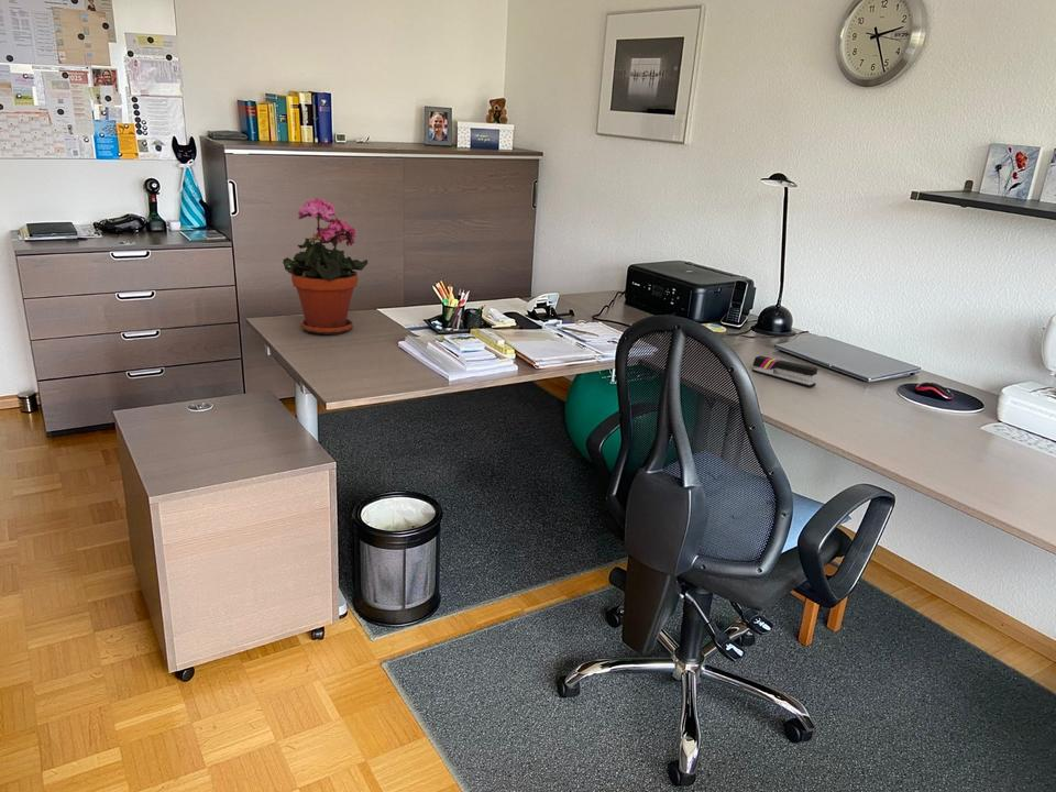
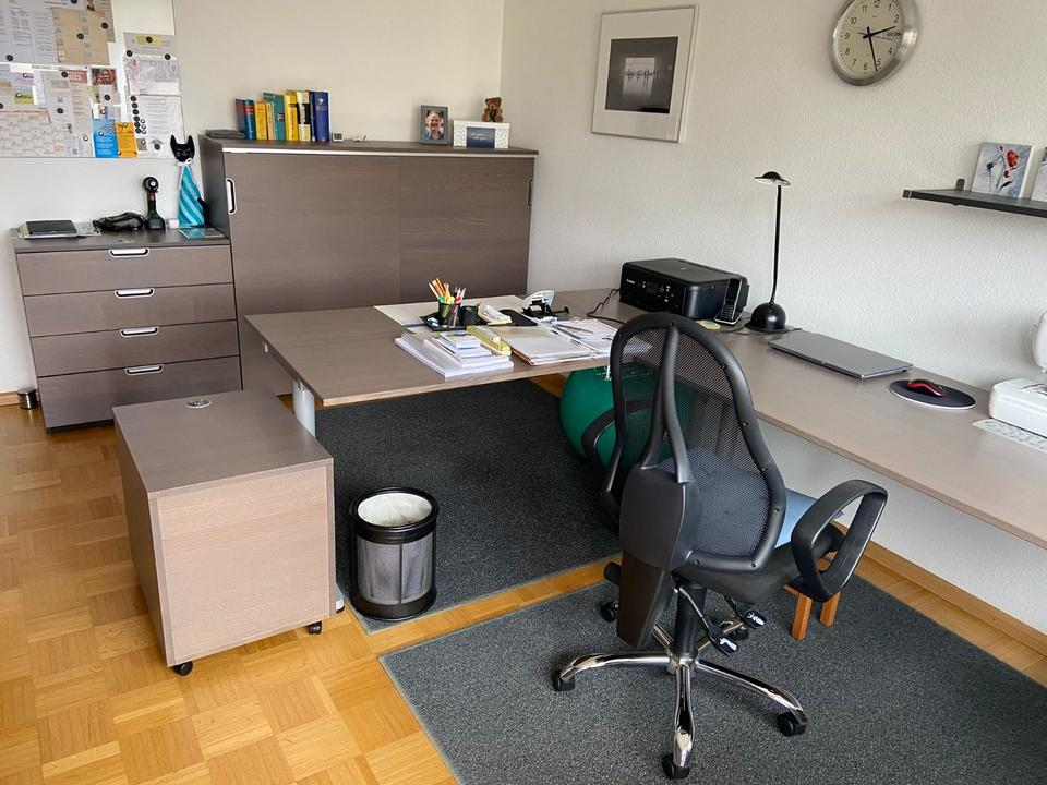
- stapler [750,355,818,388]
- potted plant [282,196,369,336]
